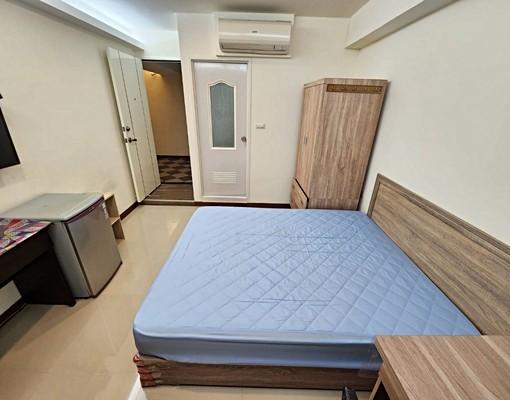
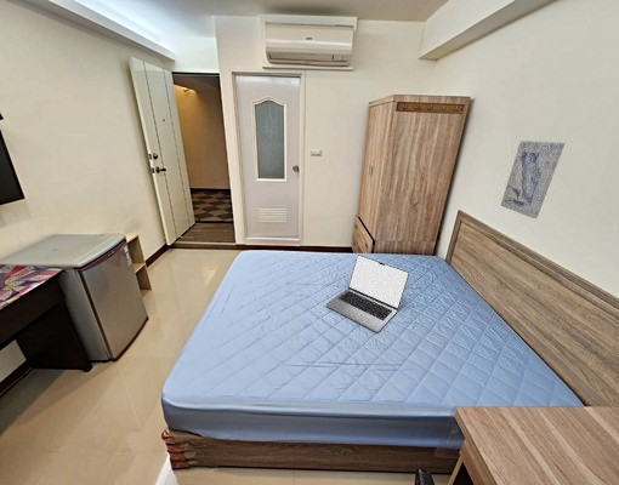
+ wall art [499,139,566,219]
+ laptop [325,253,410,333]
